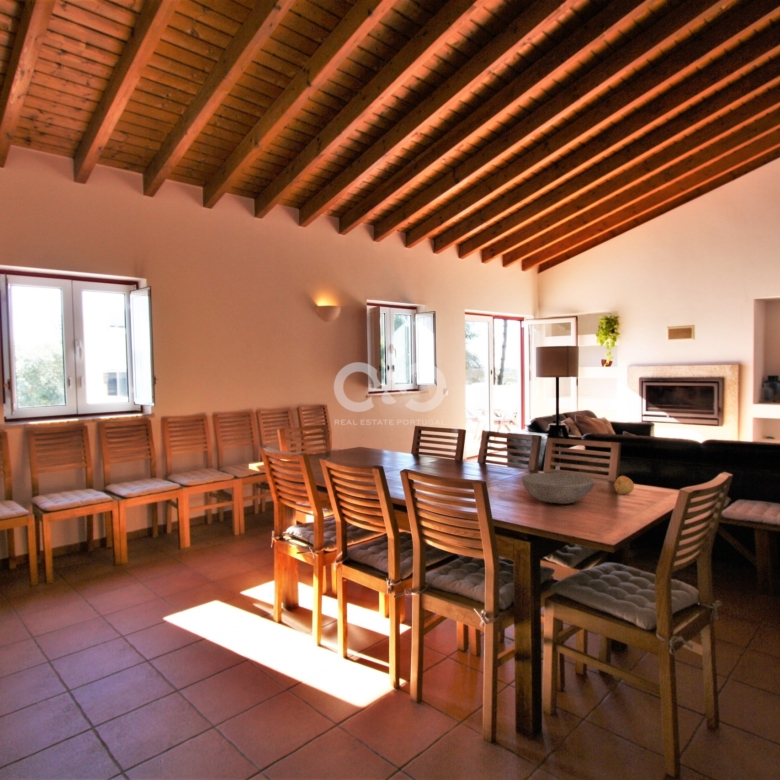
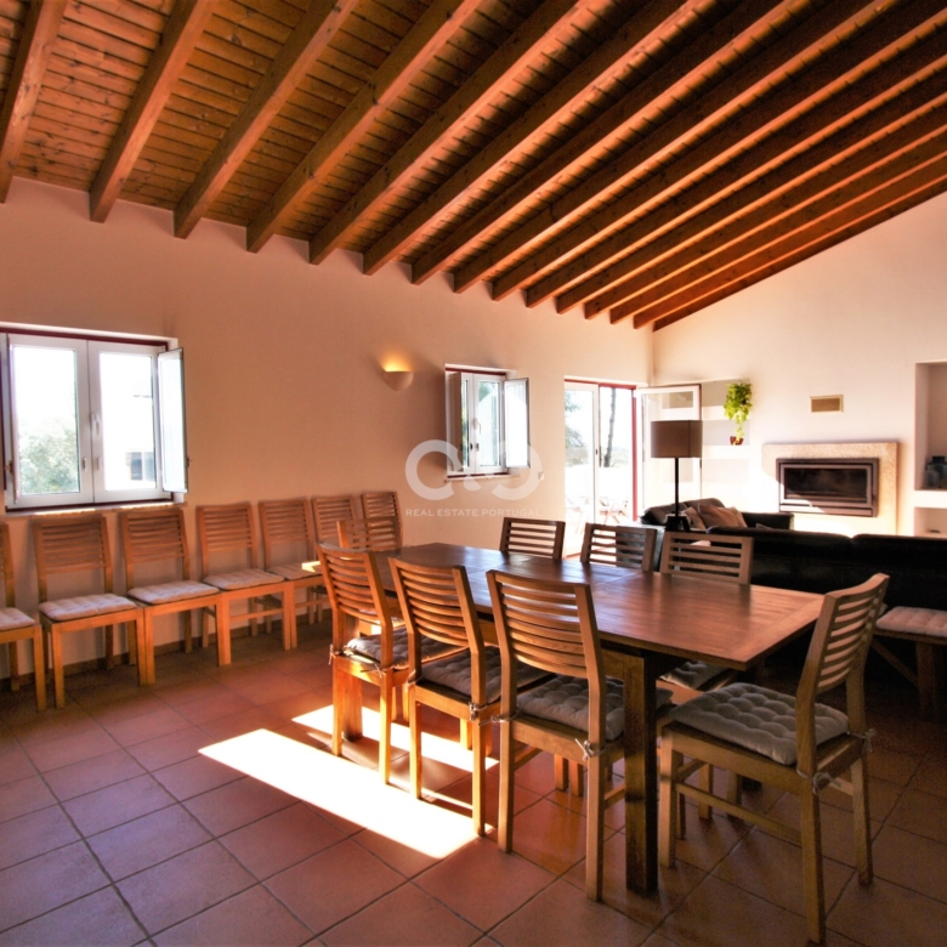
- fruit [613,475,635,495]
- bowl [521,472,595,505]
